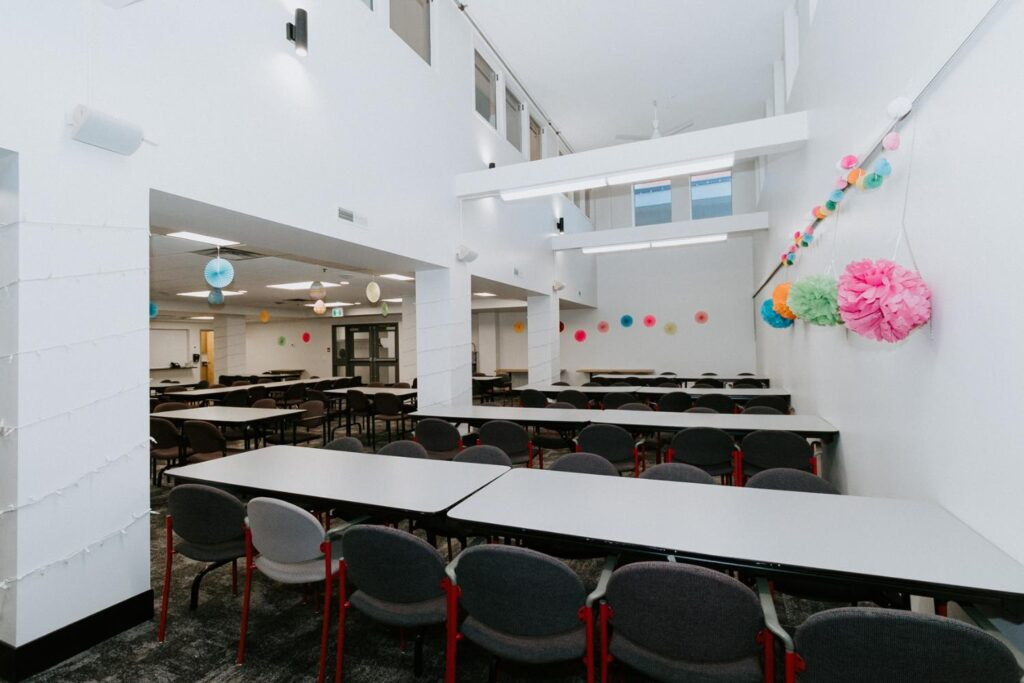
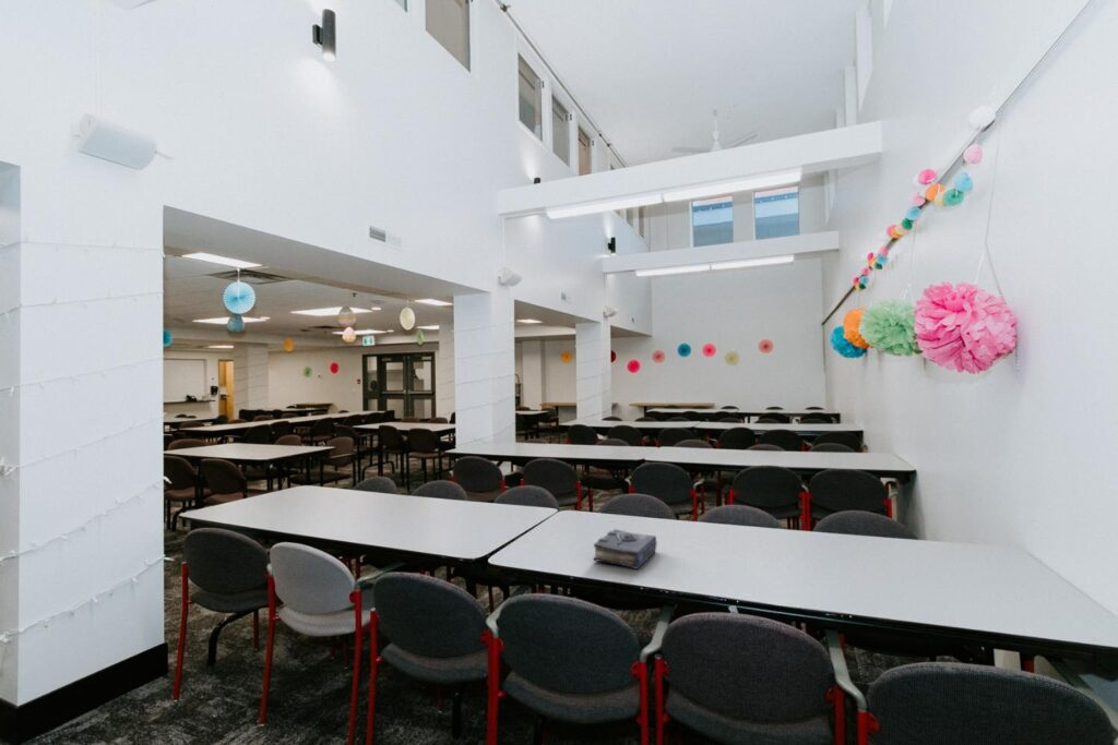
+ book [593,528,658,570]
